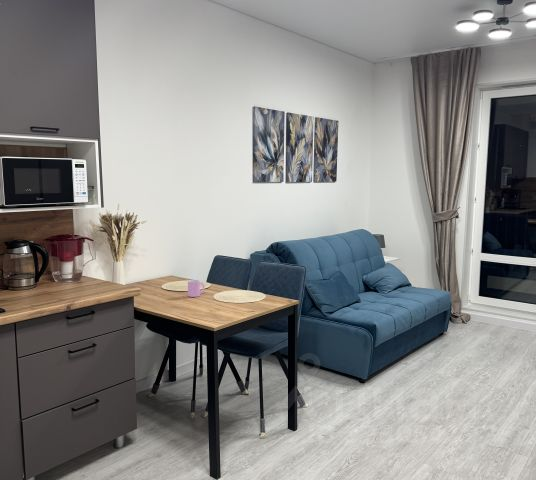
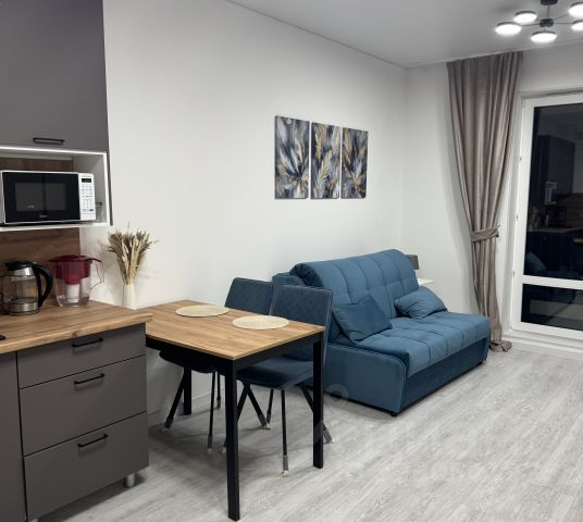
- cup [187,279,205,298]
